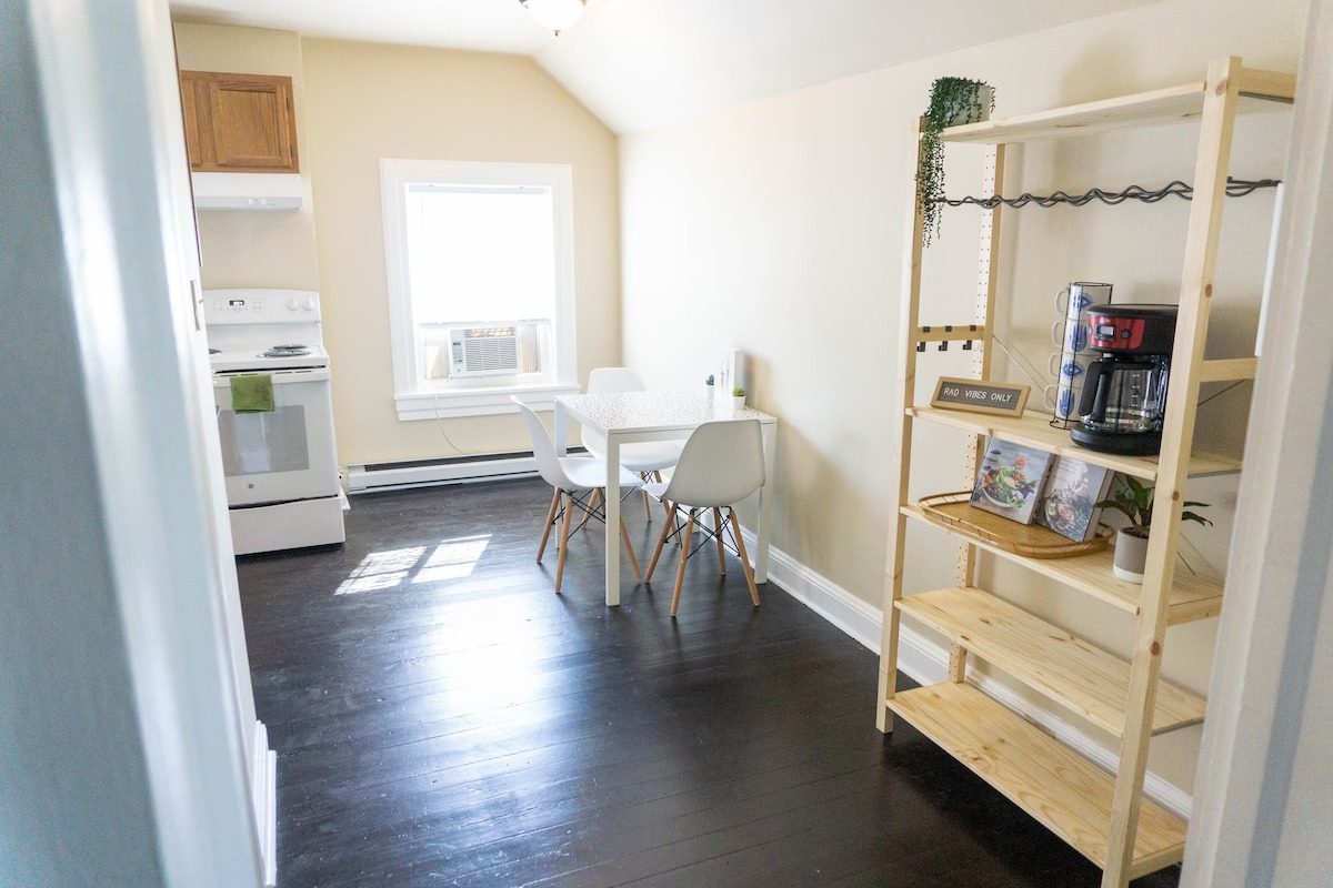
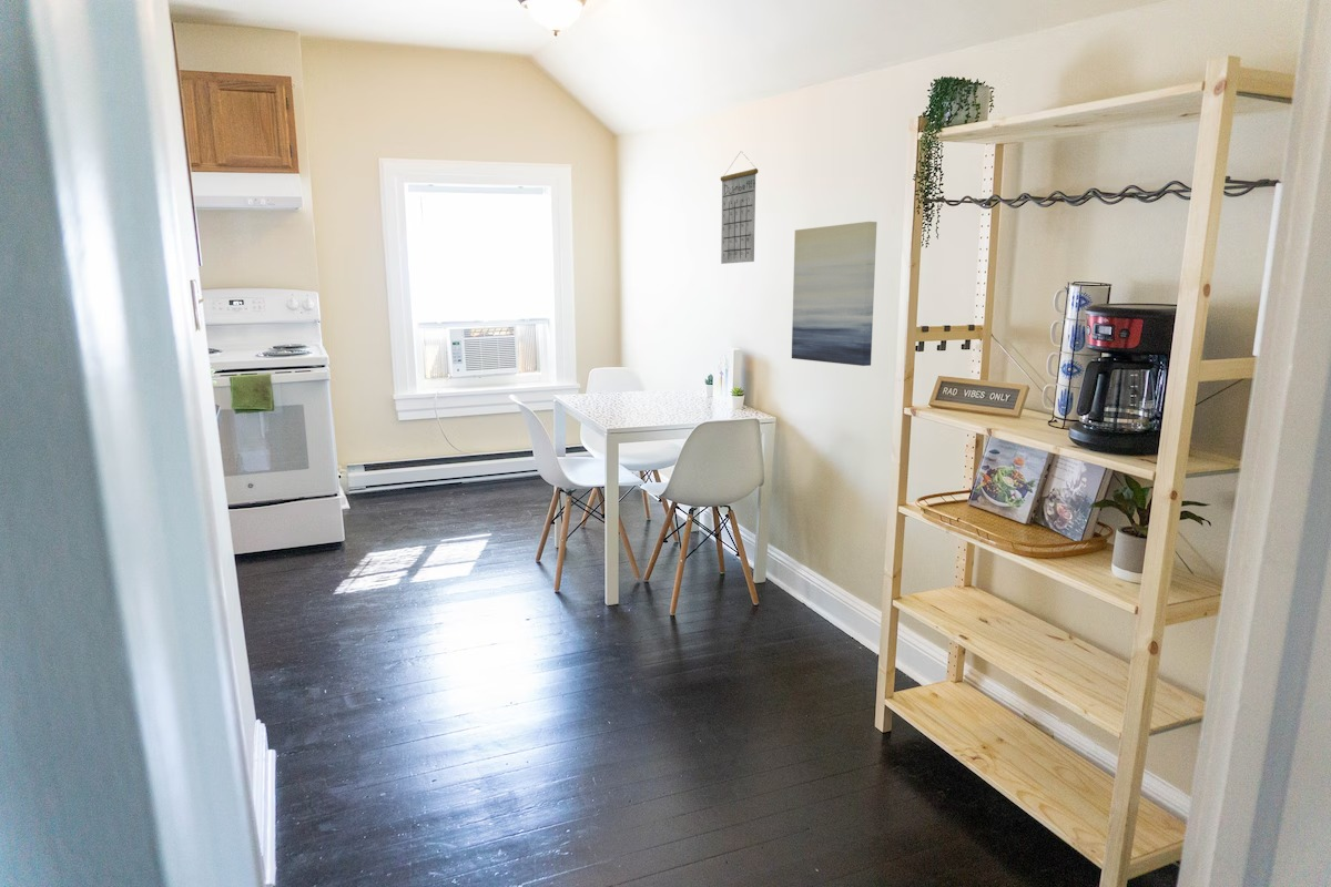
+ calendar [720,151,759,265]
+ wall art [791,221,877,367]
